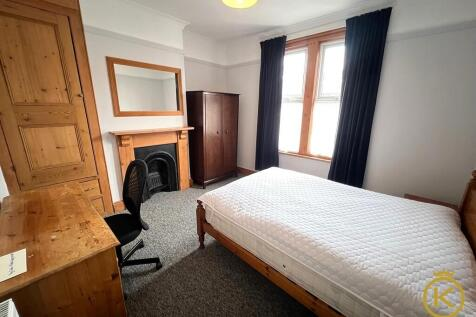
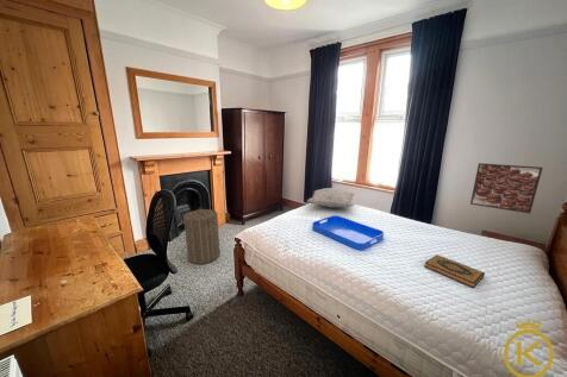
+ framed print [469,162,544,215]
+ laundry hamper [182,206,222,265]
+ decorative pillow [306,187,355,209]
+ serving tray [311,214,385,251]
+ hardback book [424,253,486,289]
